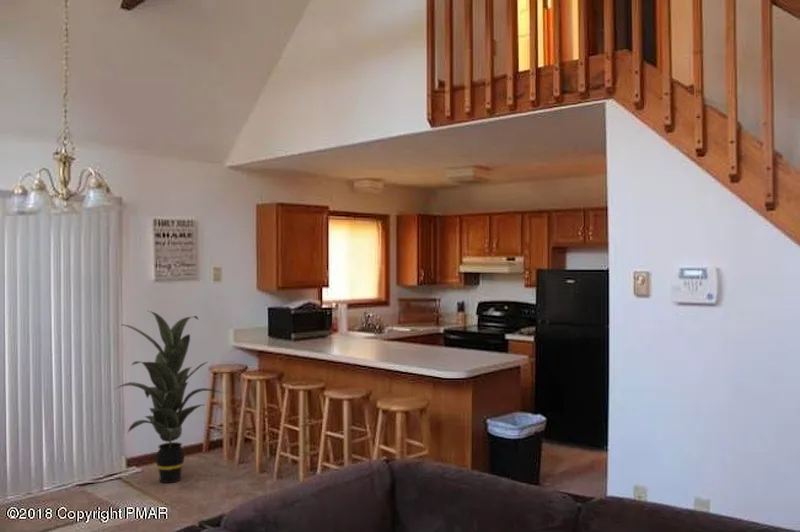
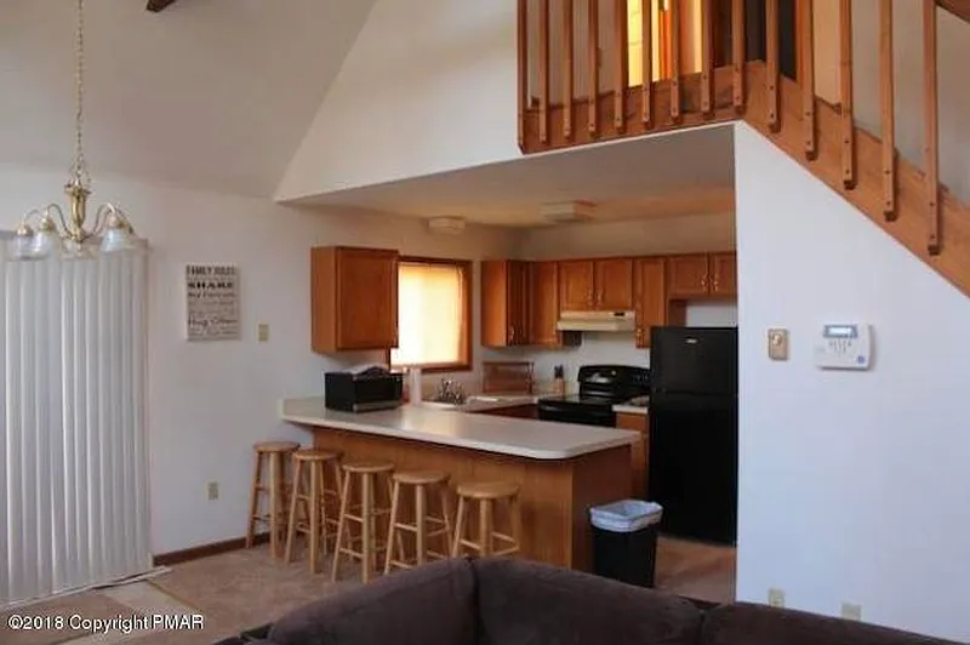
- indoor plant [113,310,223,484]
